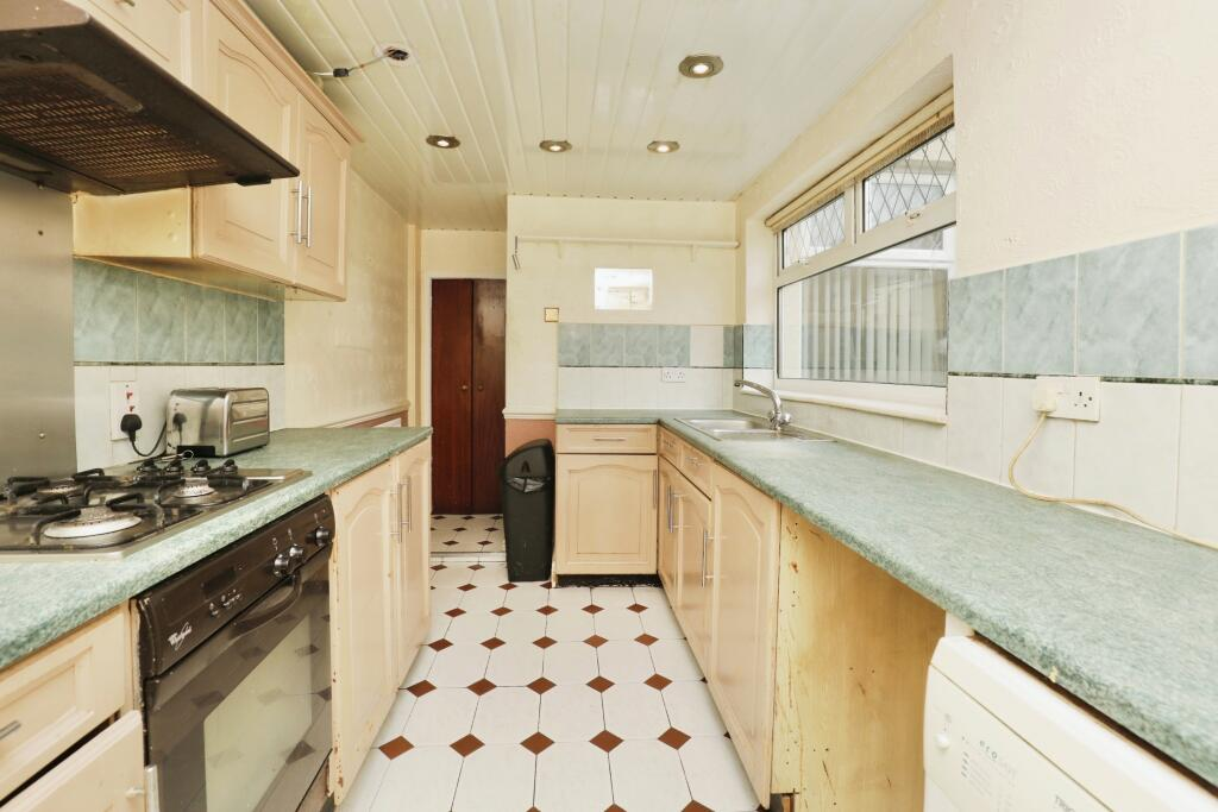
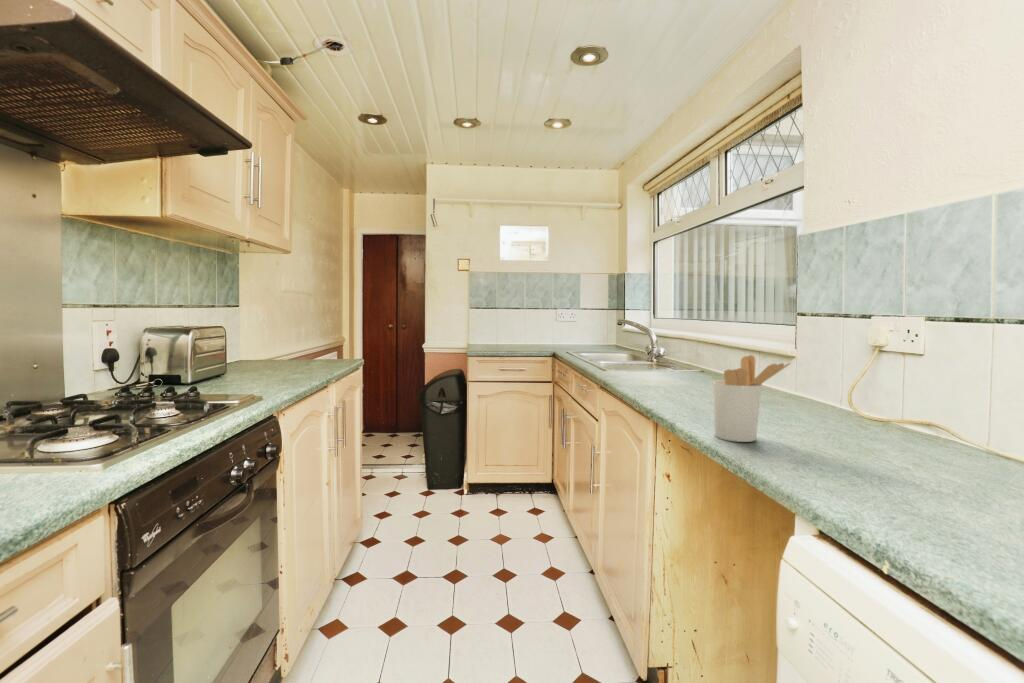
+ utensil holder [712,354,792,443]
